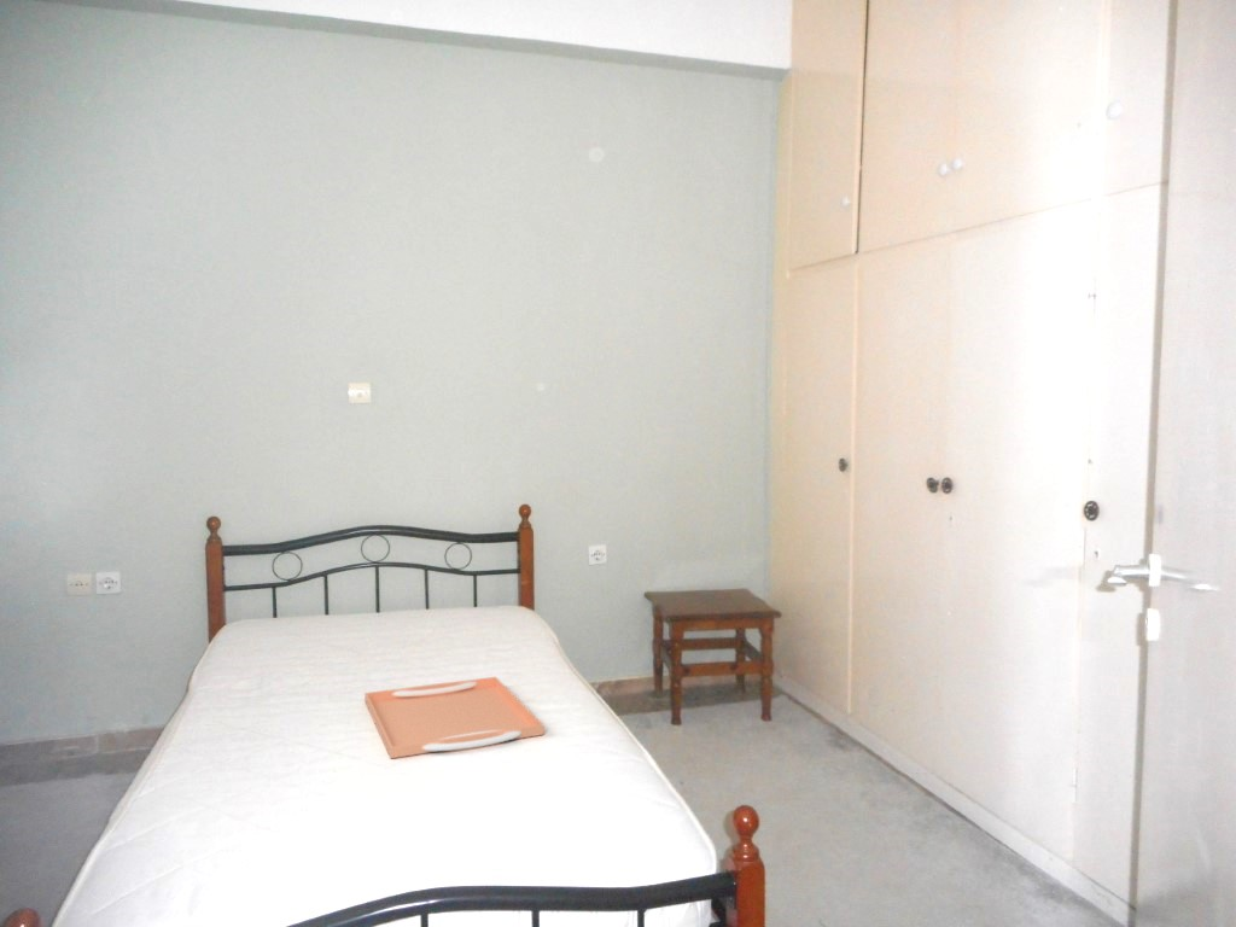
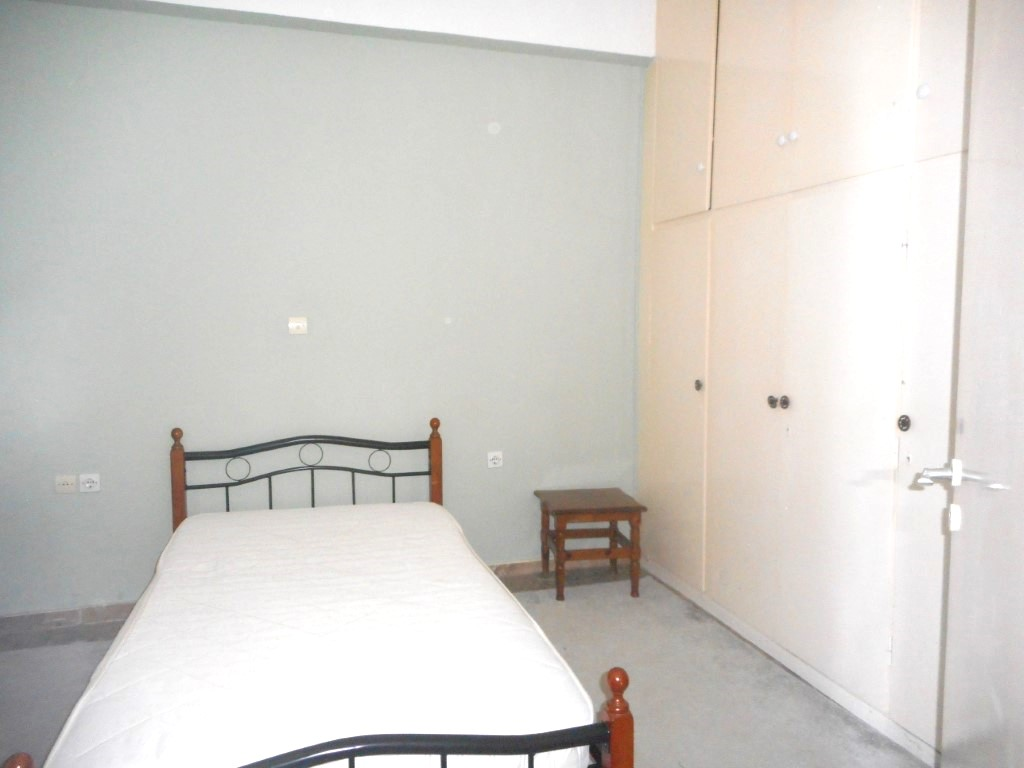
- serving tray [363,676,544,759]
